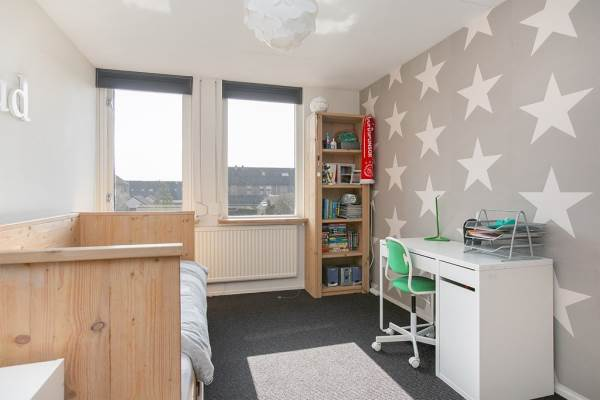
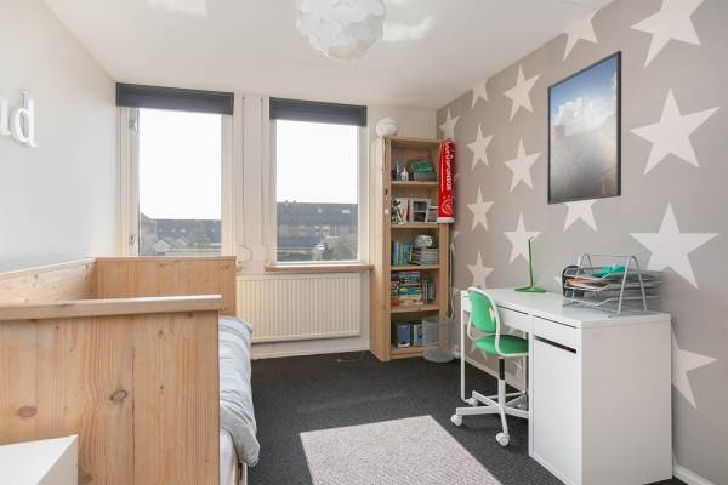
+ waste bin [421,315,456,364]
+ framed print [546,50,622,206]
